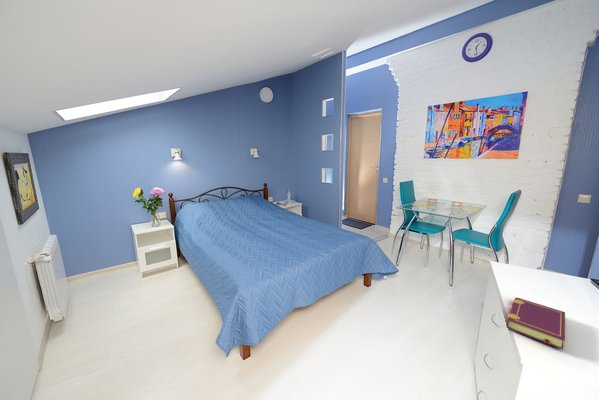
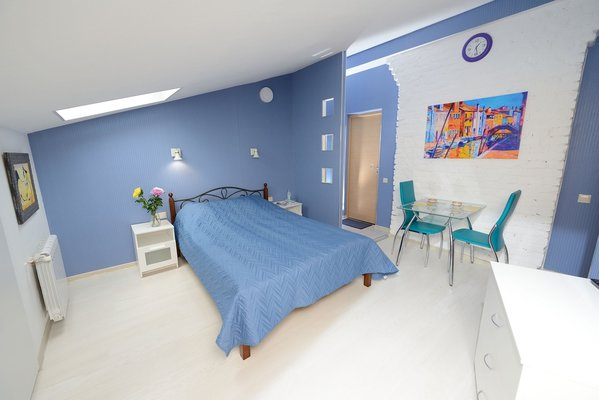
- book [505,297,566,350]
